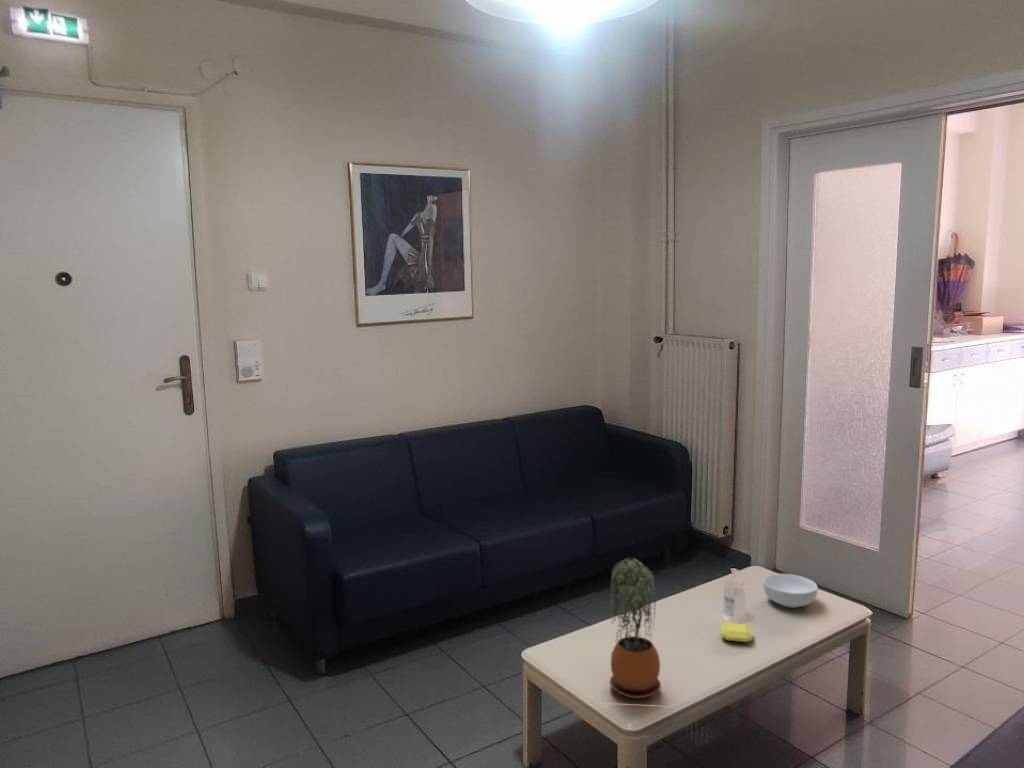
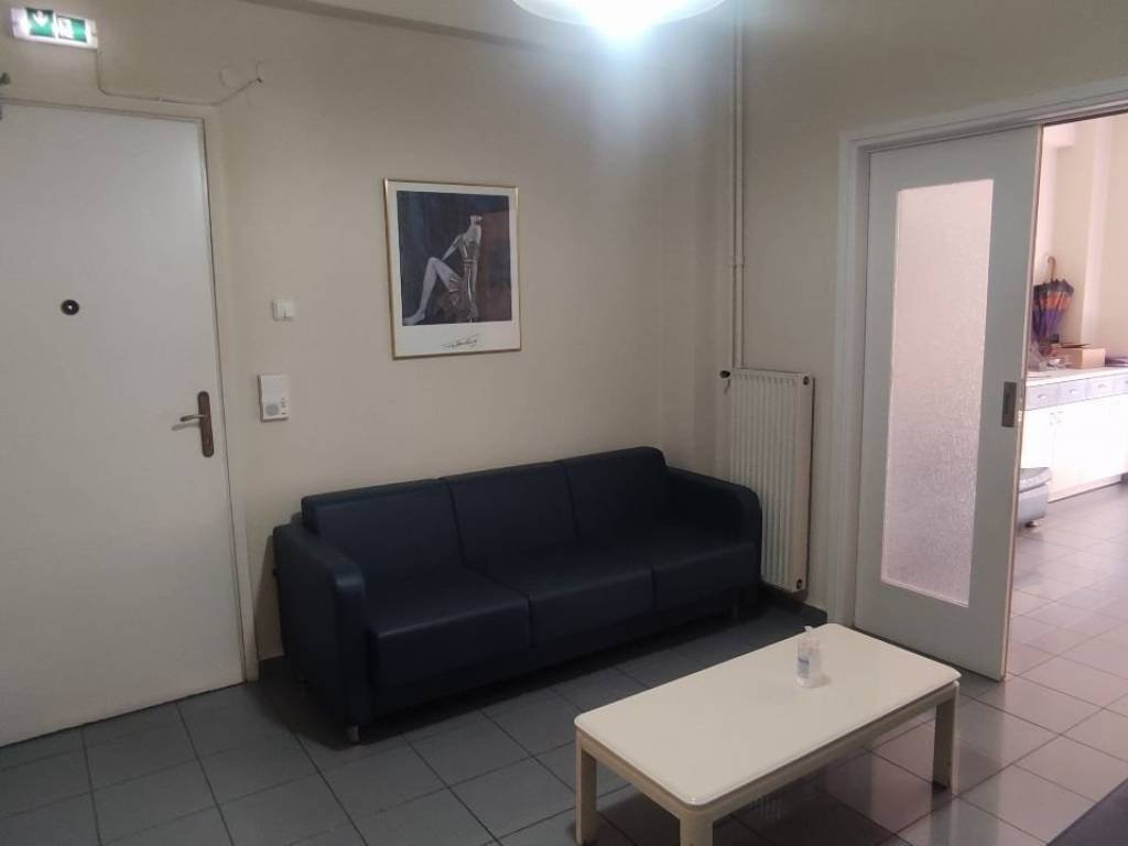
- potted plant [607,557,662,700]
- cereal bowl [762,573,819,609]
- soap bar [720,622,754,643]
